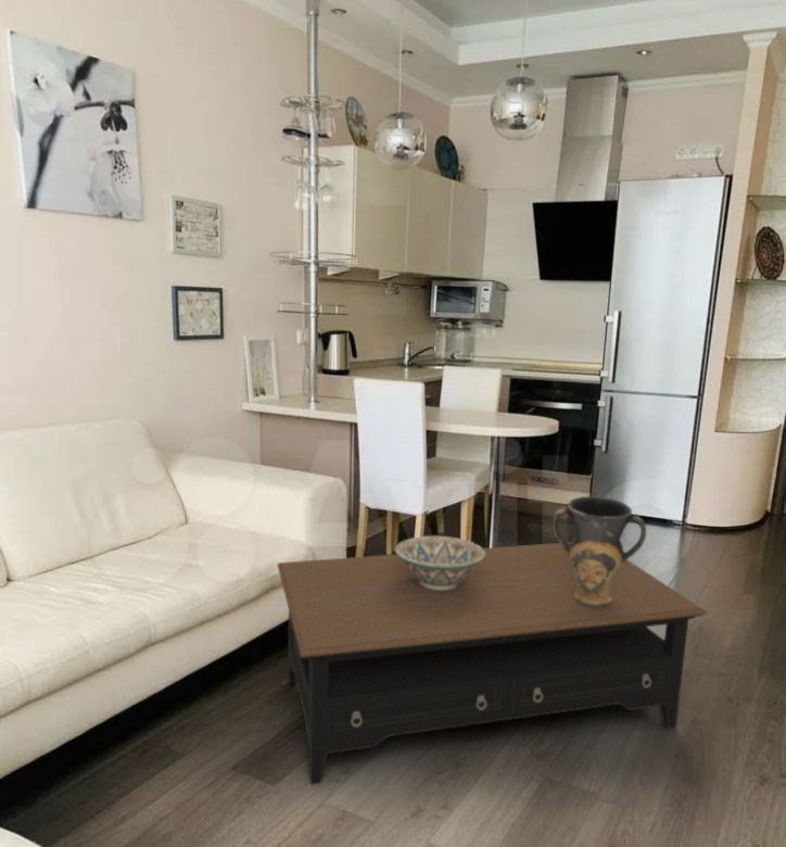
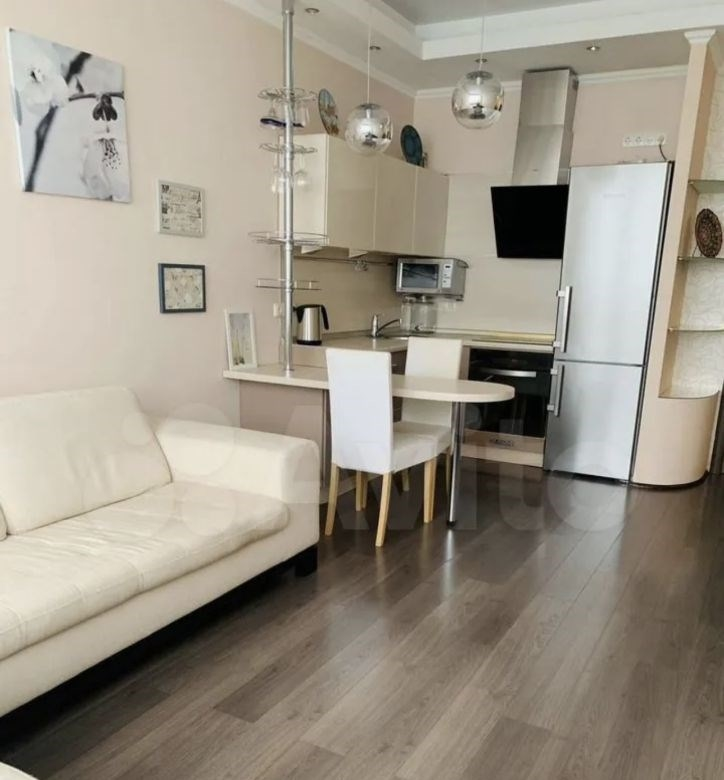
- decorative bowl [394,535,485,590]
- coffee table [276,541,709,786]
- vase [552,495,647,607]
